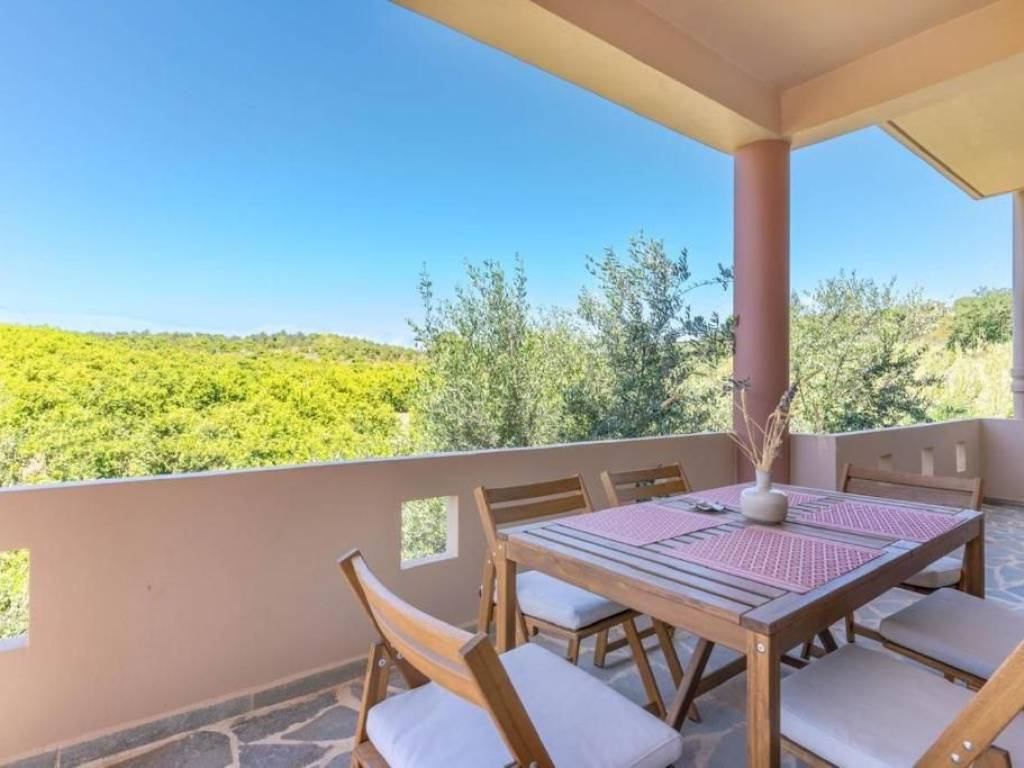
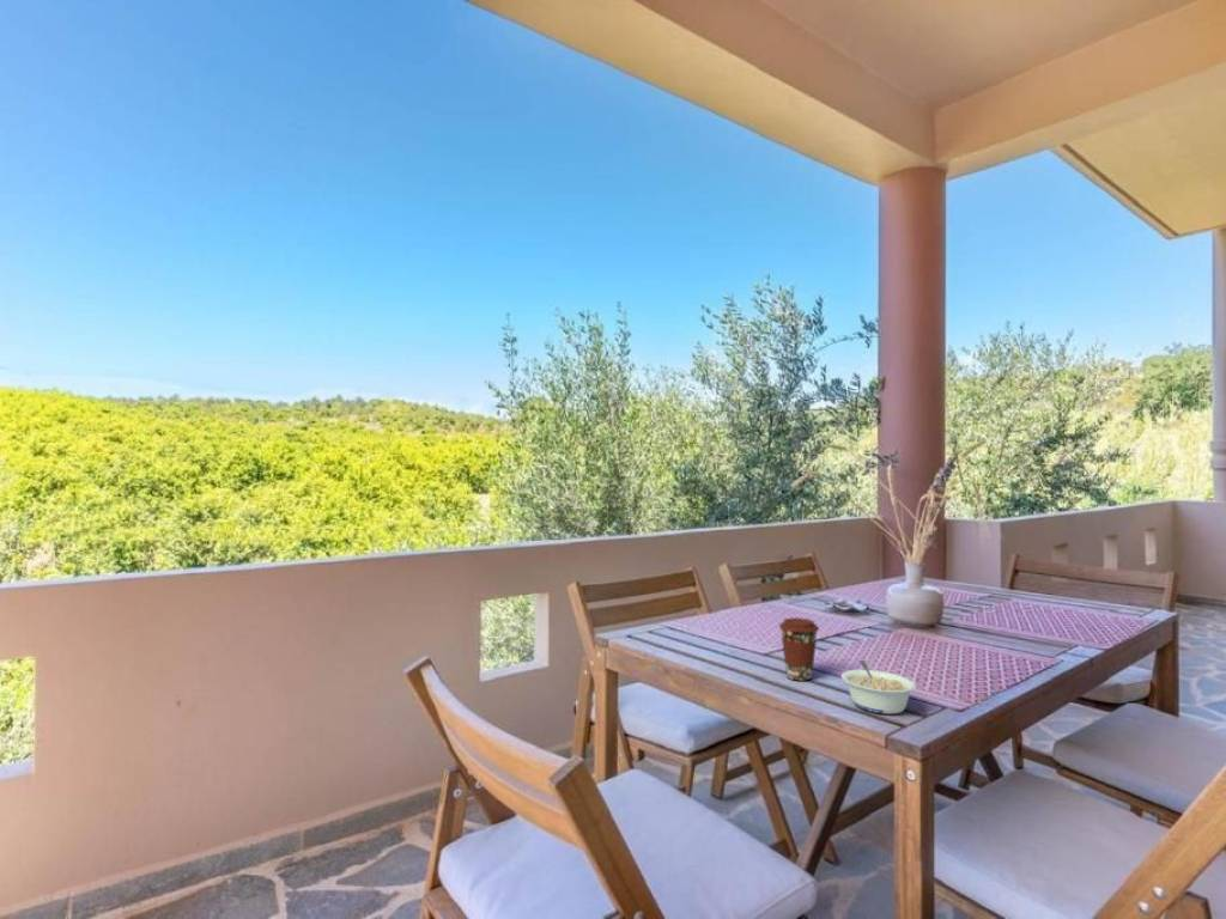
+ legume [840,659,918,714]
+ coffee cup [778,616,820,682]
